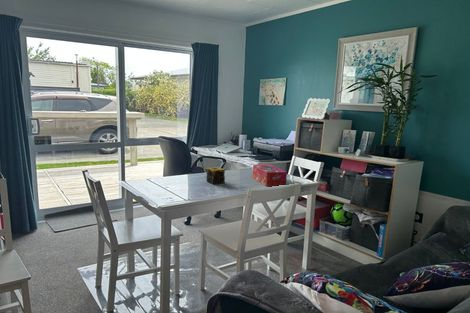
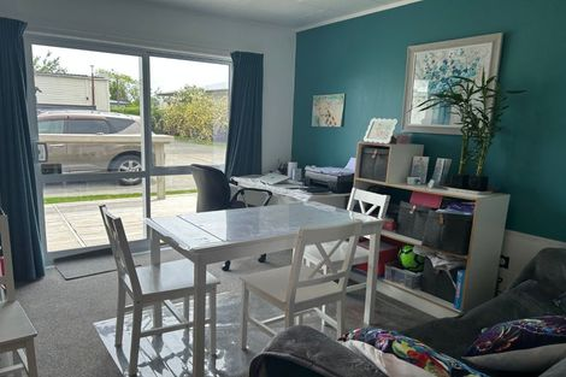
- tissue box [252,164,288,187]
- candle [205,166,226,185]
